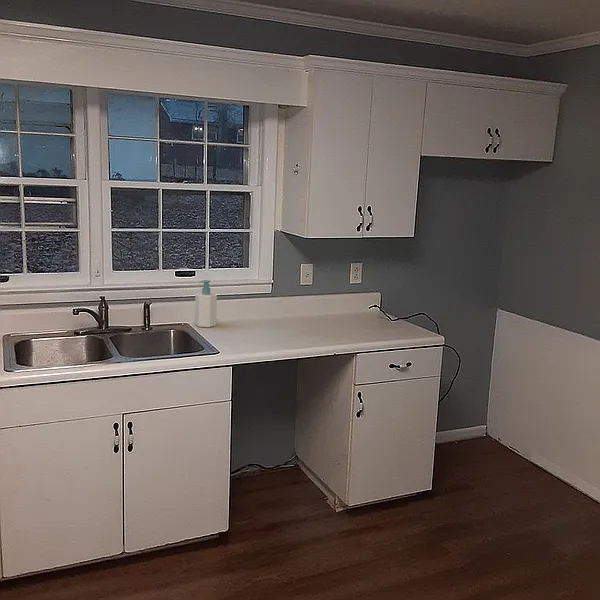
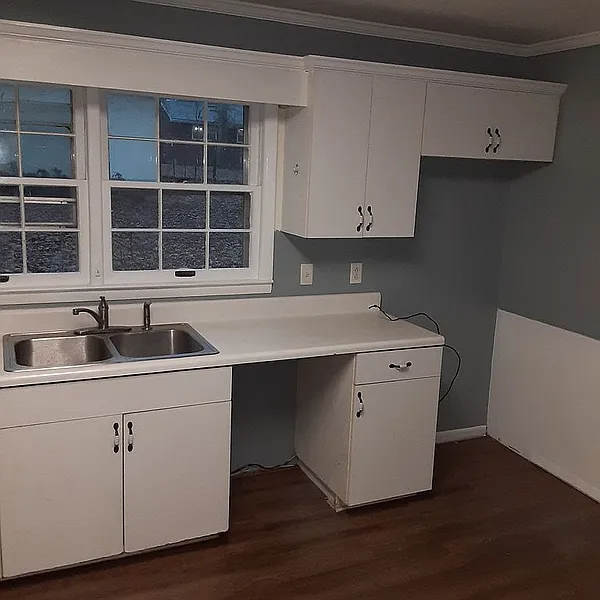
- soap bottle [194,279,218,328]
